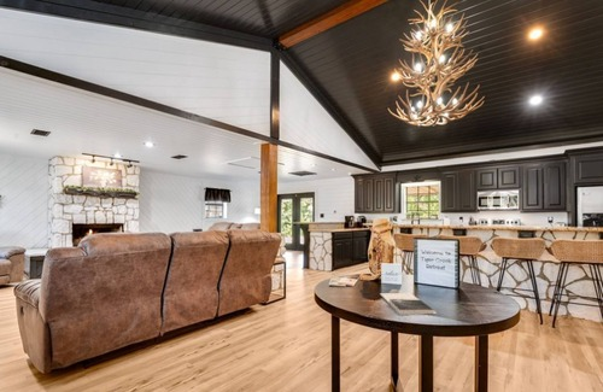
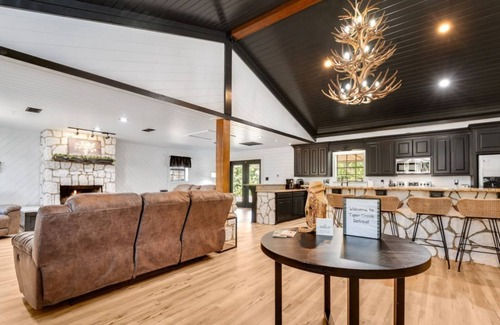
- book [379,292,438,316]
